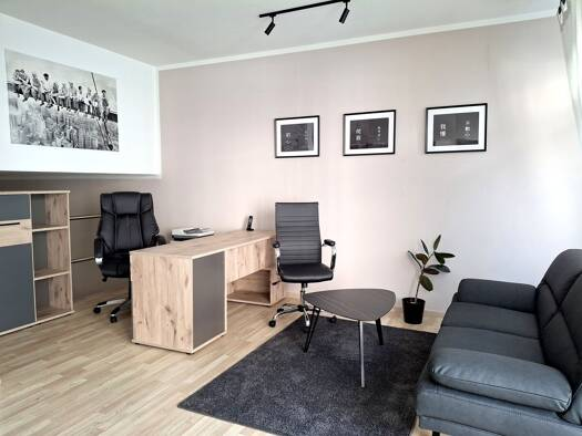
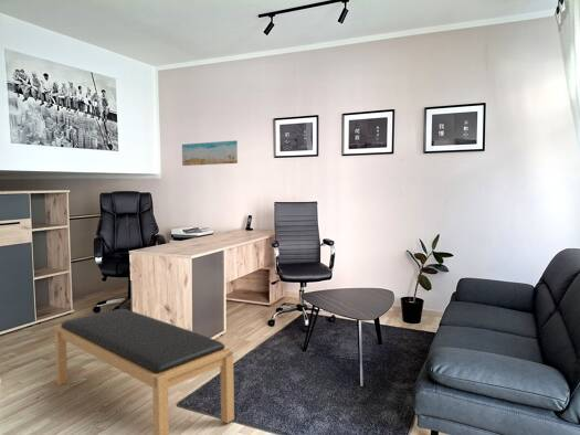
+ bench [53,308,235,435]
+ wall art [181,139,239,167]
